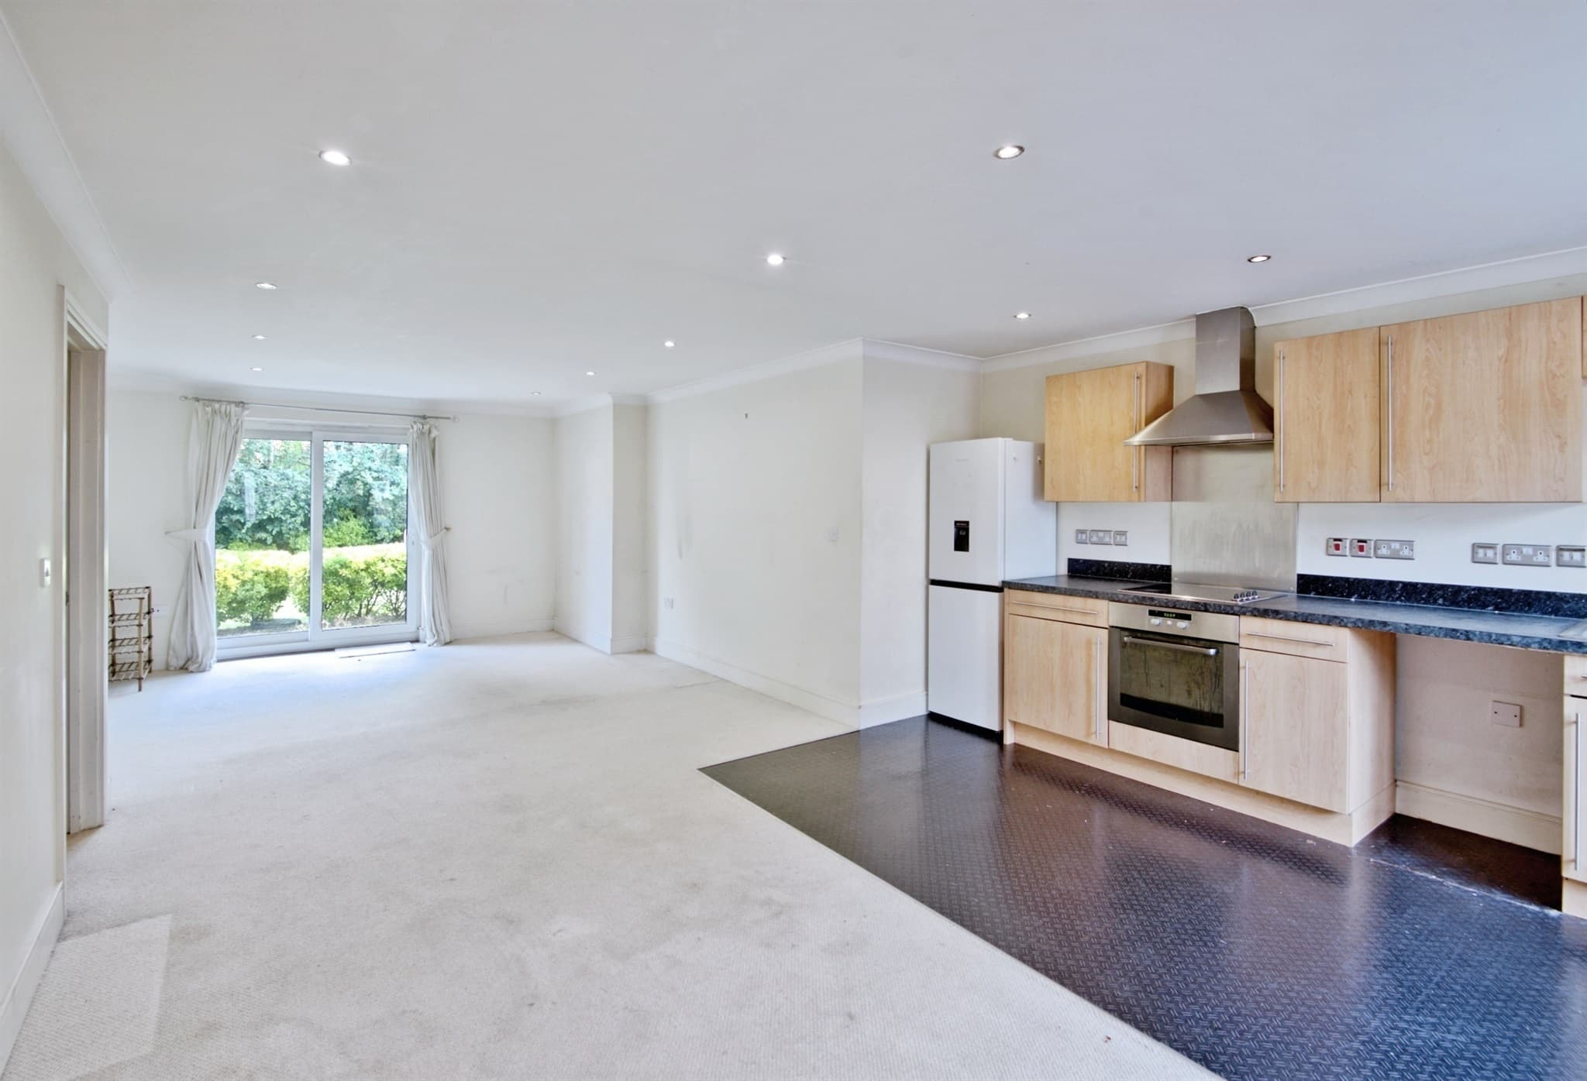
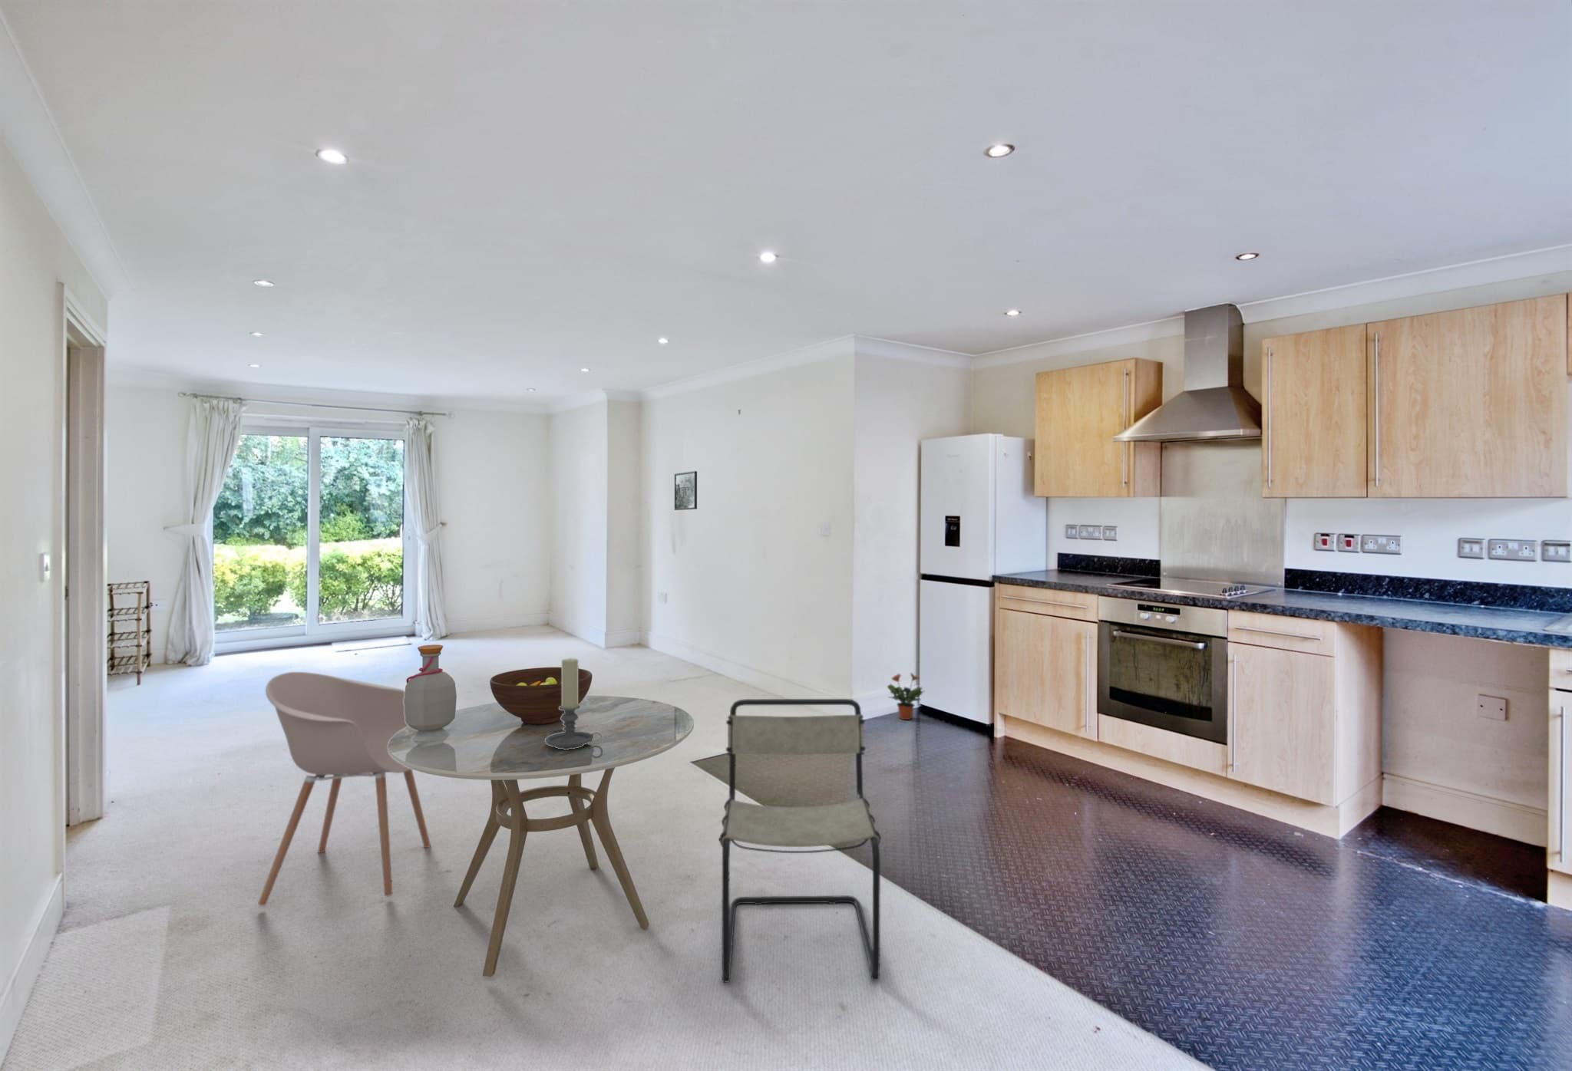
+ chair [718,698,882,984]
+ chair [257,671,431,906]
+ dining table [388,695,695,978]
+ bottle [404,644,458,741]
+ candle holder [545,657,603,750]
+ fruit bowl [489,666,592,725]
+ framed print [674,470,698,511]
+ potted plant [886,672,926,720]
